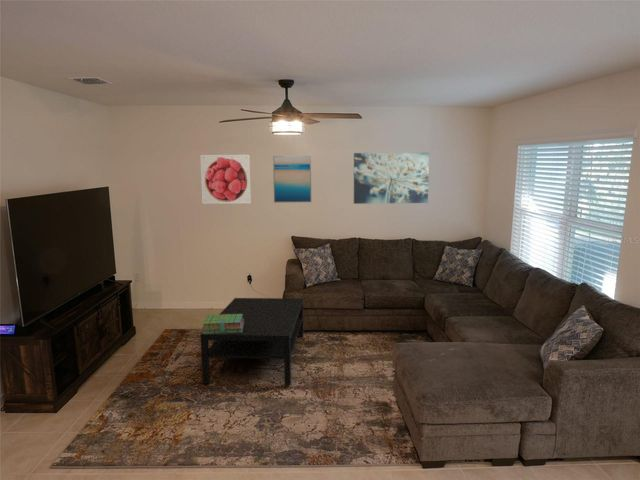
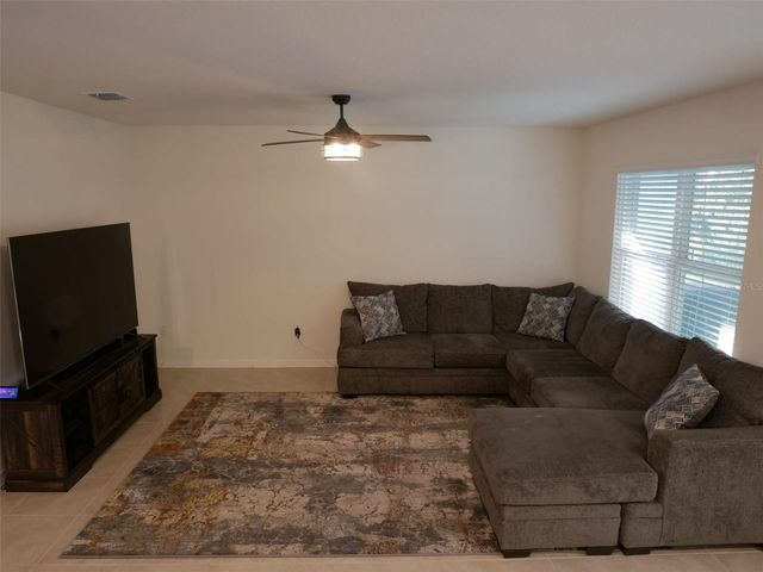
- wall art [272,155,312,204]
- wall art [353,152,430,205]
- stack of books [201,314,244,334]
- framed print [199,154,252,205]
- coffee table [199,297,304,386]
